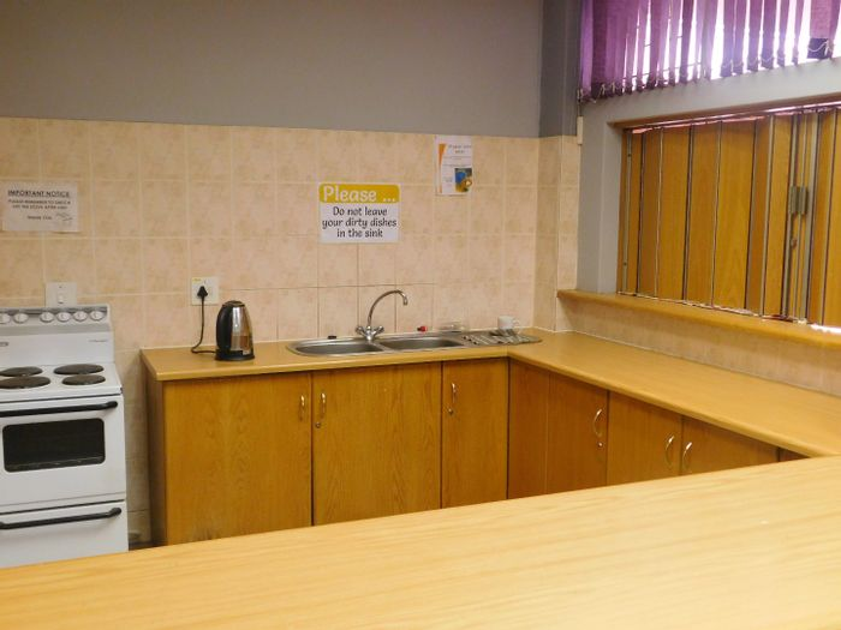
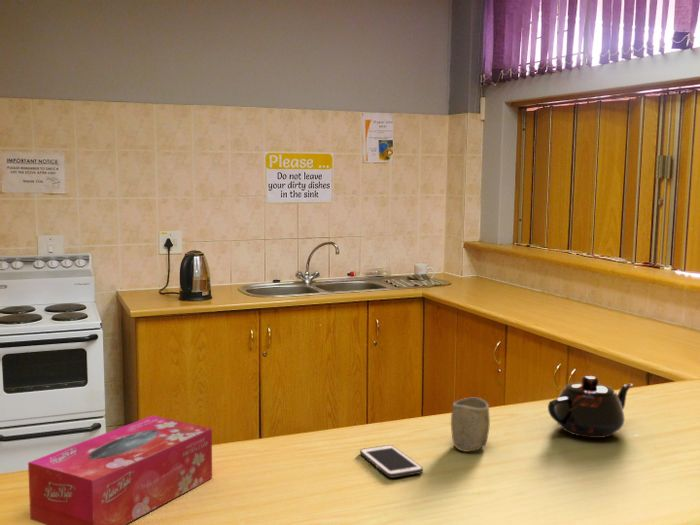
+ cell phone [359,444,424,479]
+ teapot [547,375,634,439]
+ cup [450,397,491,453]
+ tissue box [27,415,213,525]
